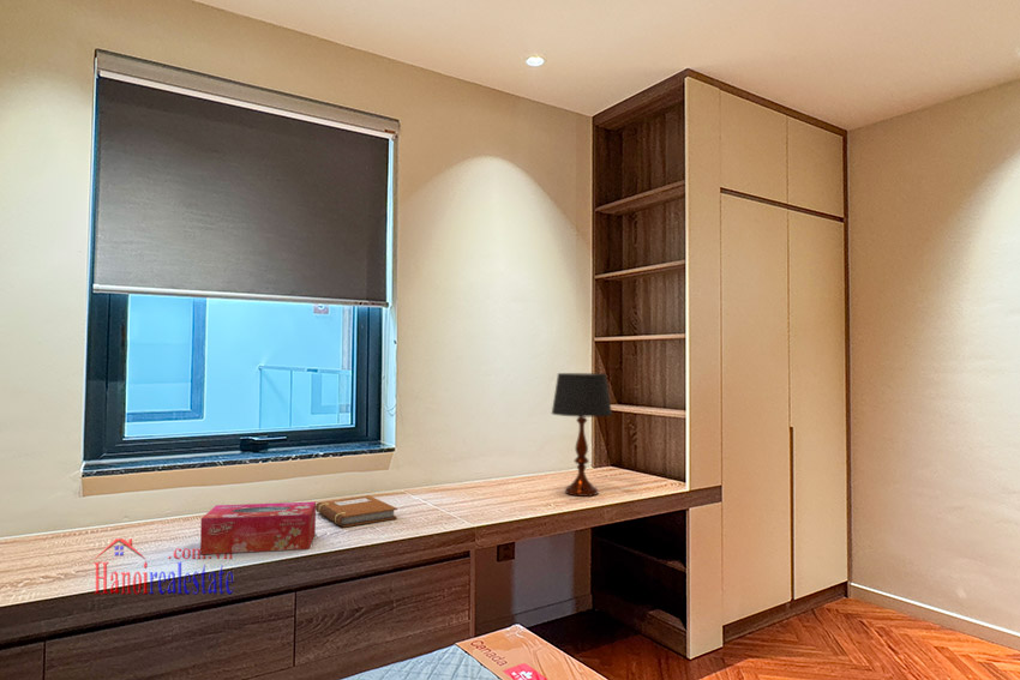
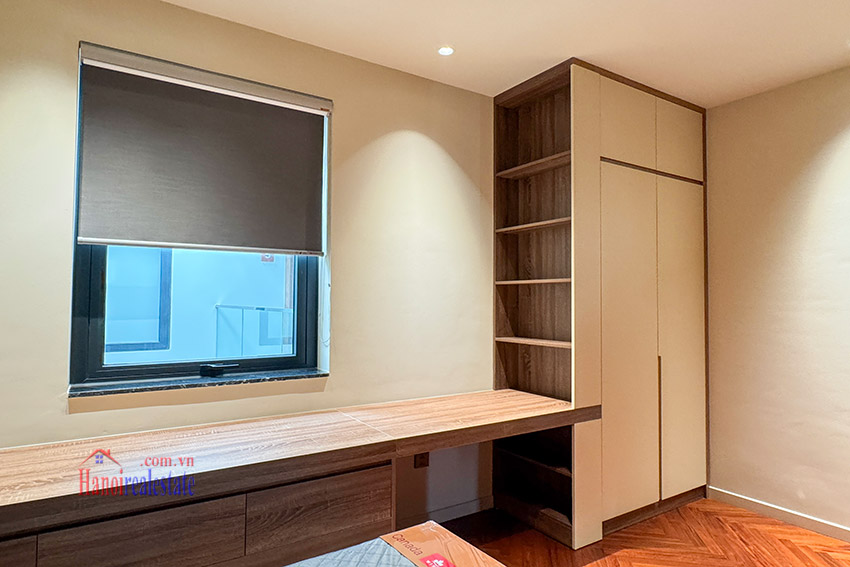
- notebook [316,494,398,528]
- tissue box [199,501,317,555]
- table lamp [551,372,613,498]
